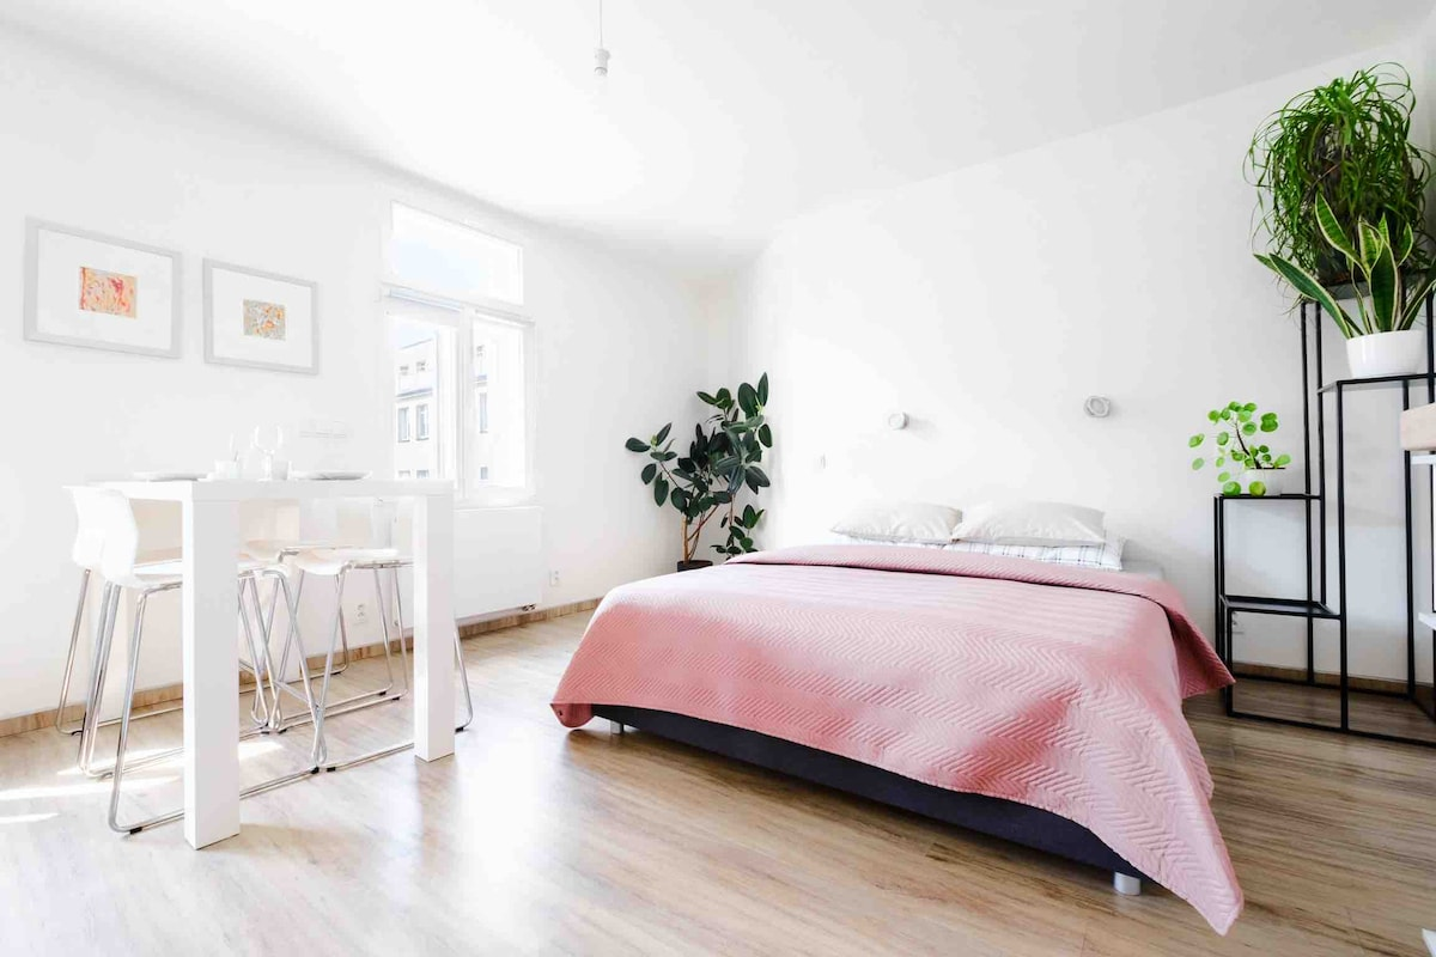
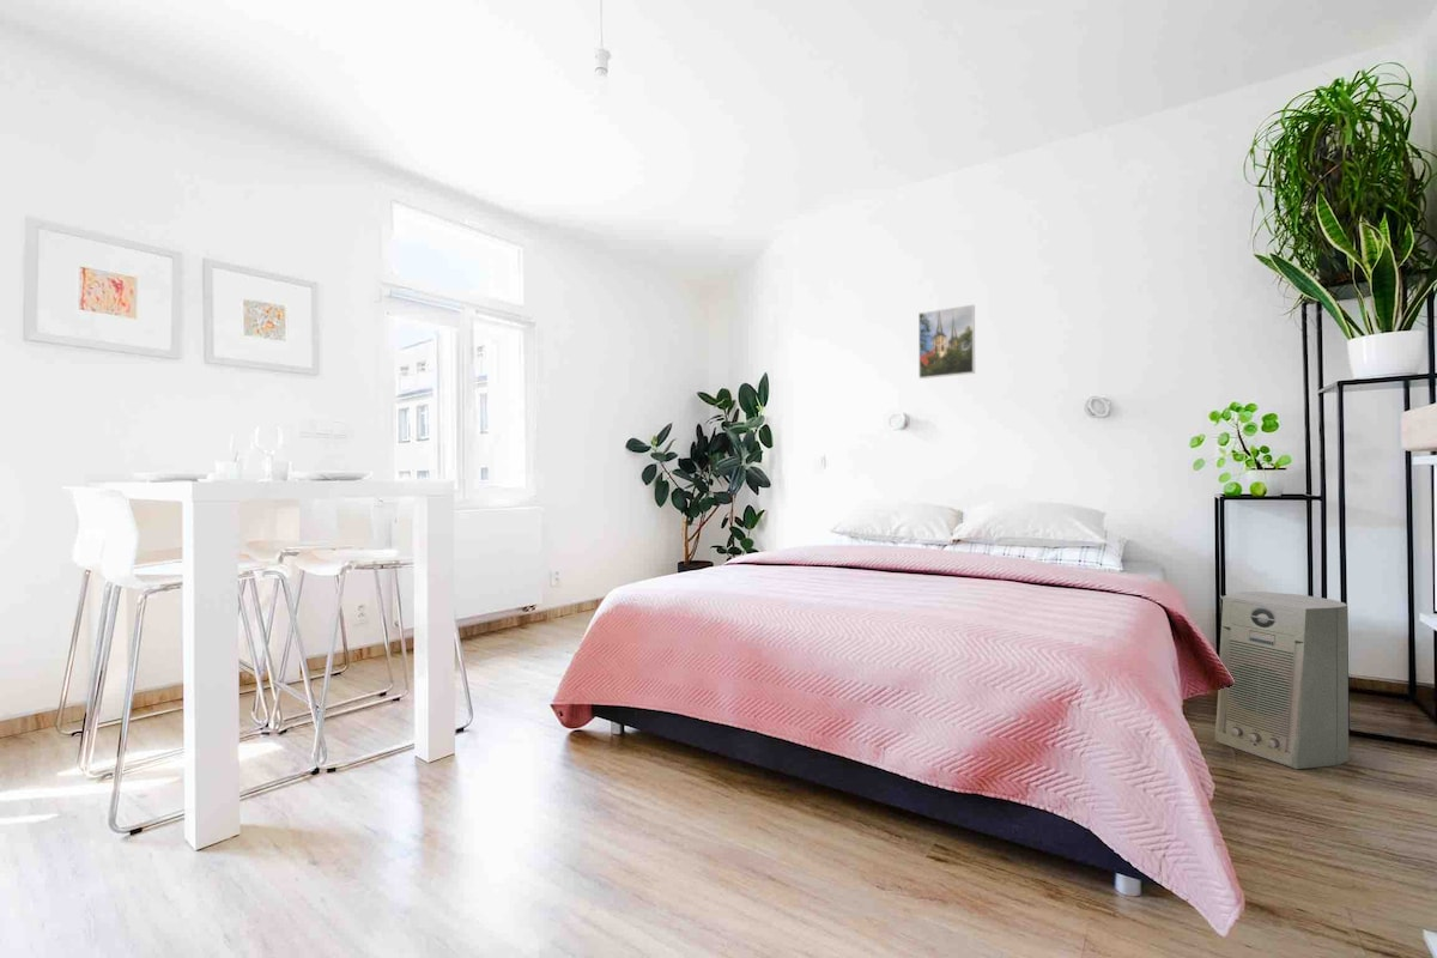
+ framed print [917,303,976,380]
+ fan [1214,590,1350,770]
